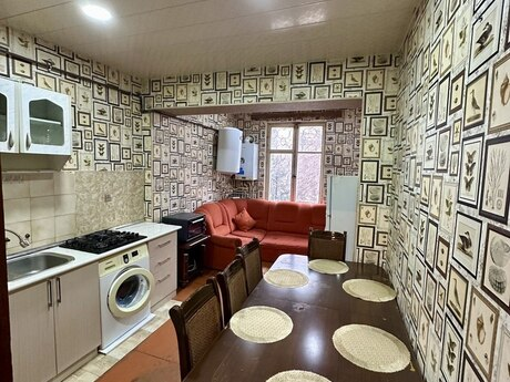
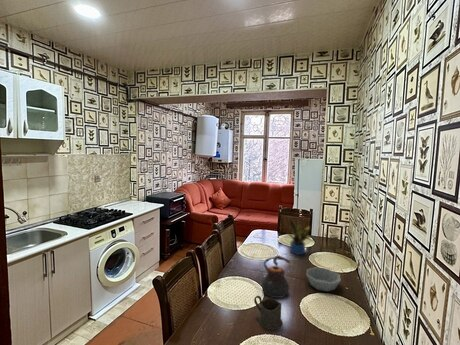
+ bowl [306,266,342,292]
+ cup [253,295,284,330]
+ teapot [261,254,294,299]
+ potted plant [286,217,313,256]
